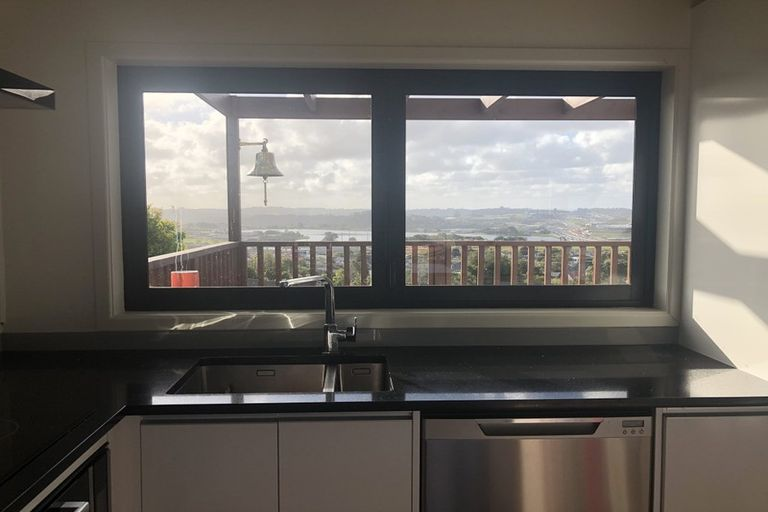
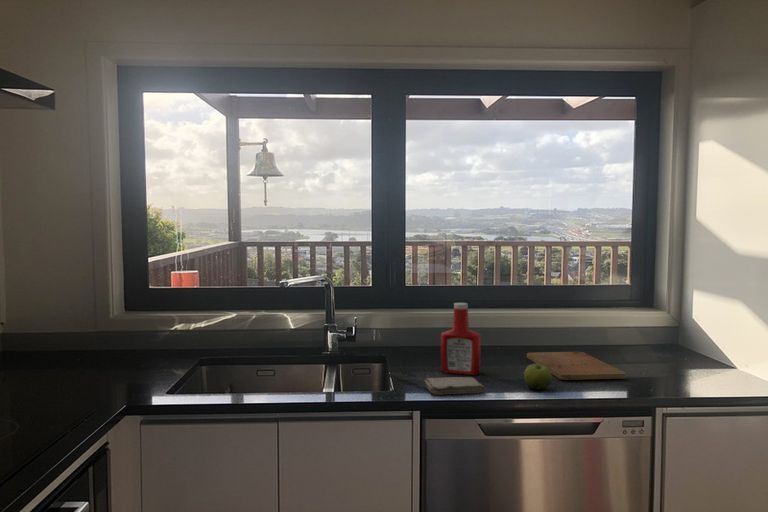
+ soap bottle [440,302,482,376]
+ cutting board [526,351,627,381]
+ fruit [523,363,553,391]
+ washcloth [423,376,486,396]
